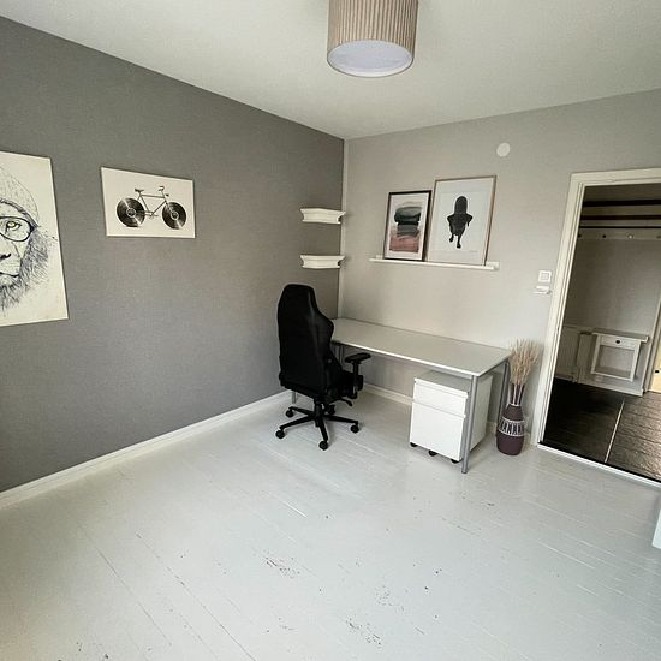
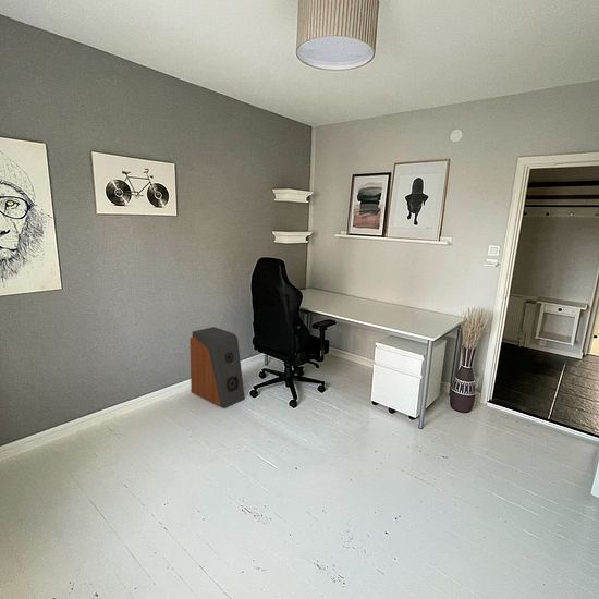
+ speaker [188,326,246,409]
